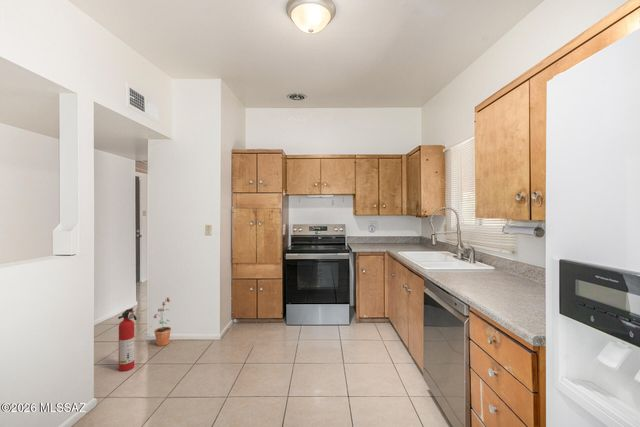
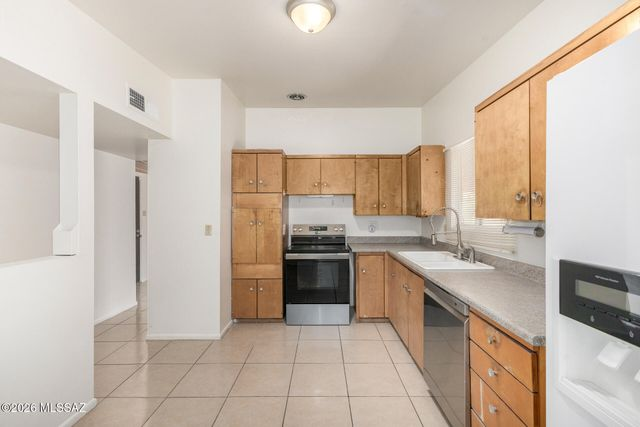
- potted plant [153,297,172,347]
- fire extinguisher [117,307,138,372]
